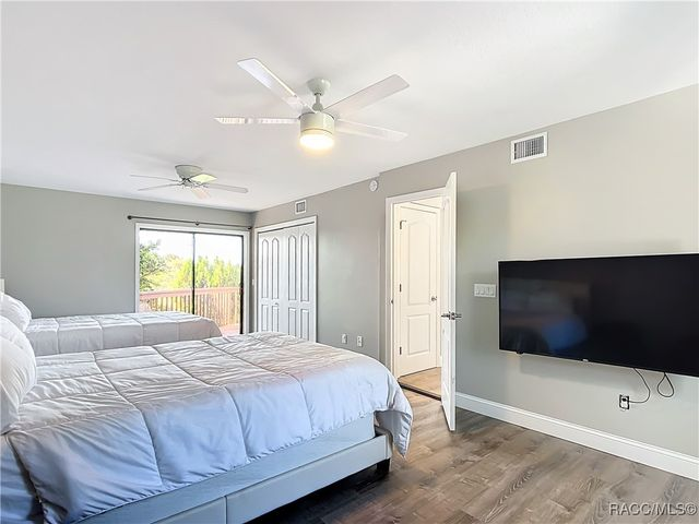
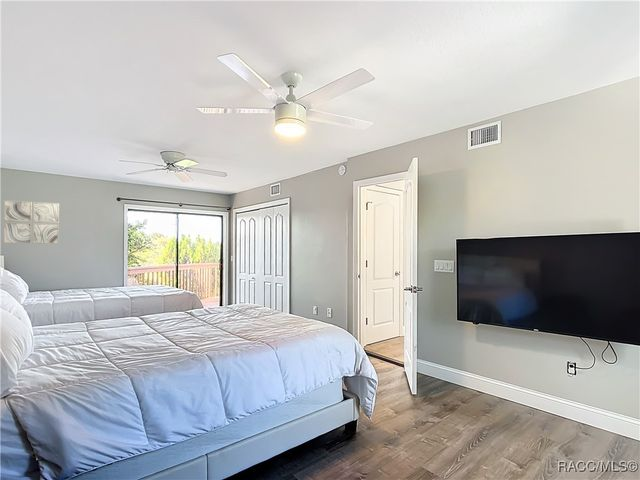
+ wall art [2,199,60,245]
